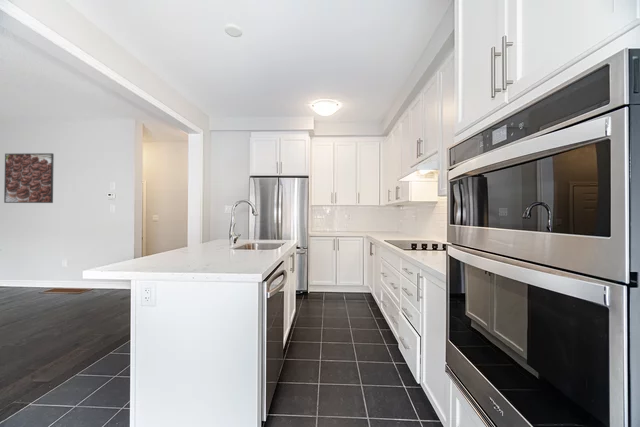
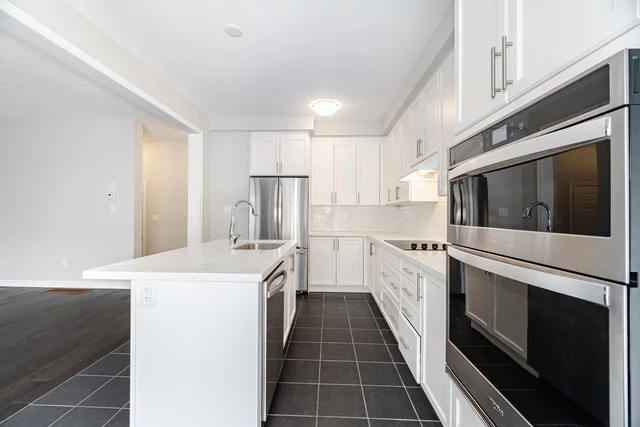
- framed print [3,152,55,204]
